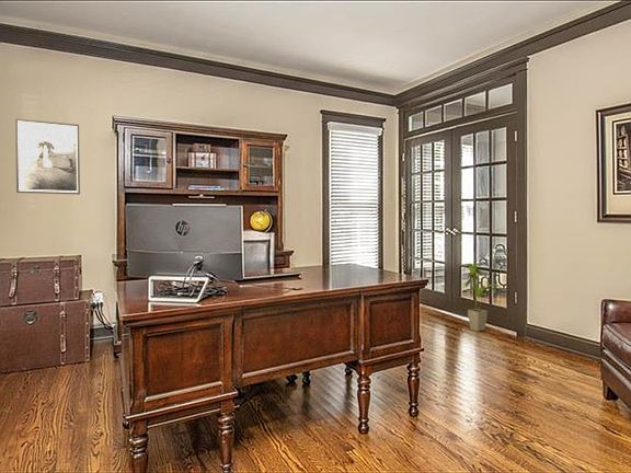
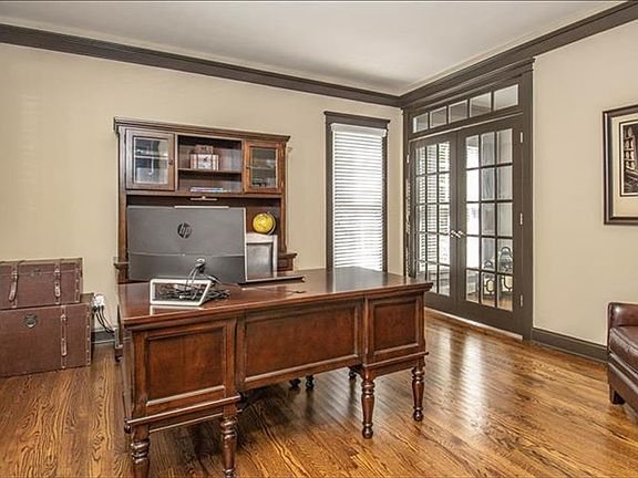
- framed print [14,117,81,196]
- house plant [462,262,502,332]
